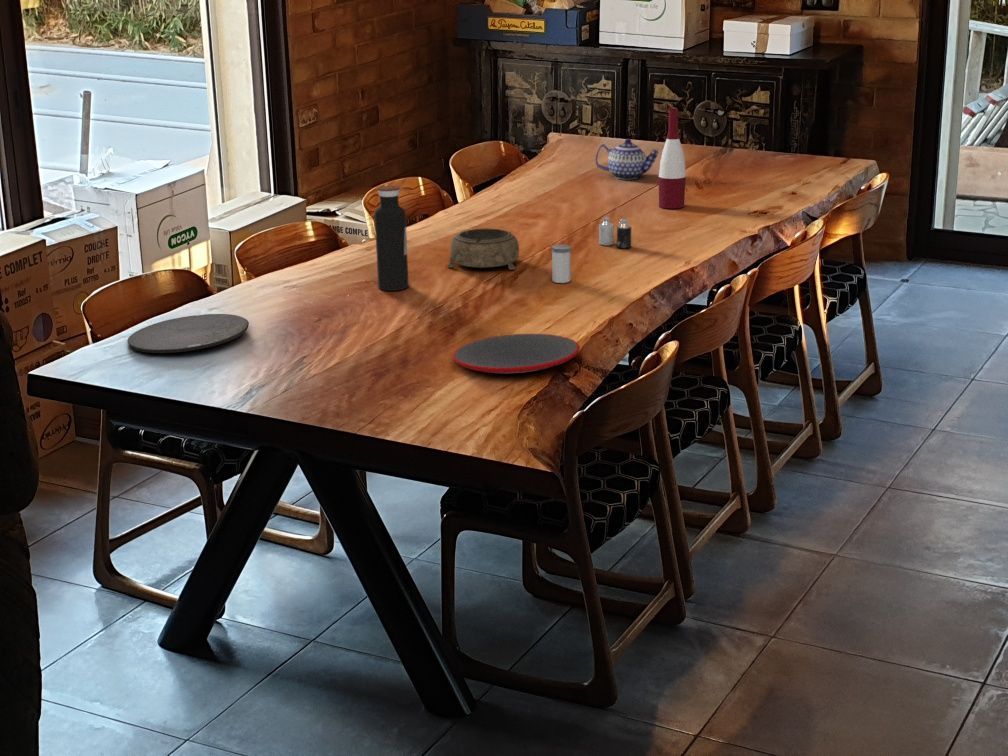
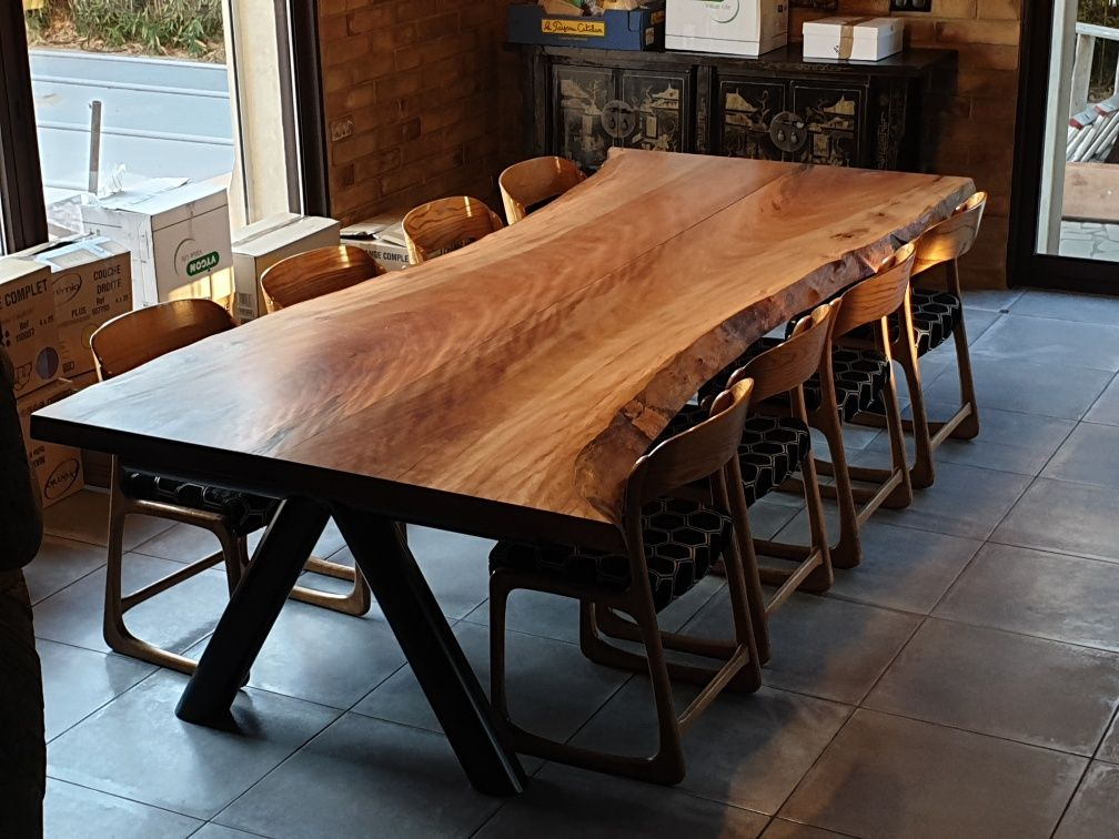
- plate [126,313,250,354]
- plate [452,333,581,374]
- decorative bowl [446,228,520,271]
- candle [598,215,632,249]
- salt shaker [550,244,572,284]
- teapot [595,138,660,180]
- alcohol [657,108,687,210]
- water bottle [374,185,410,292]
